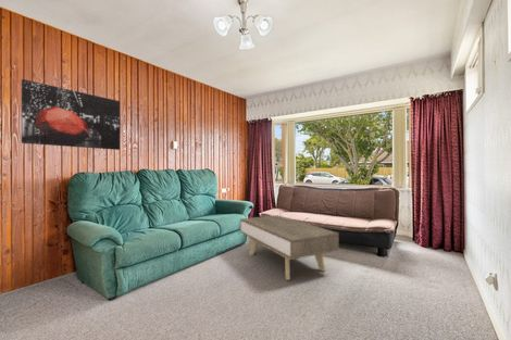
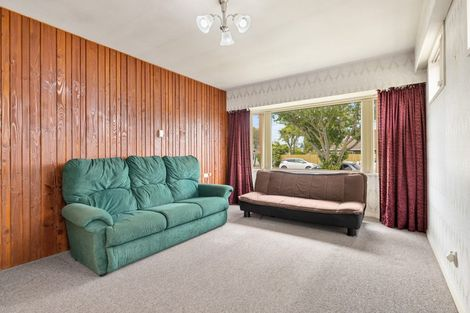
- wall art [21,78,121,151]
- coffee table [239,214,340,281]
